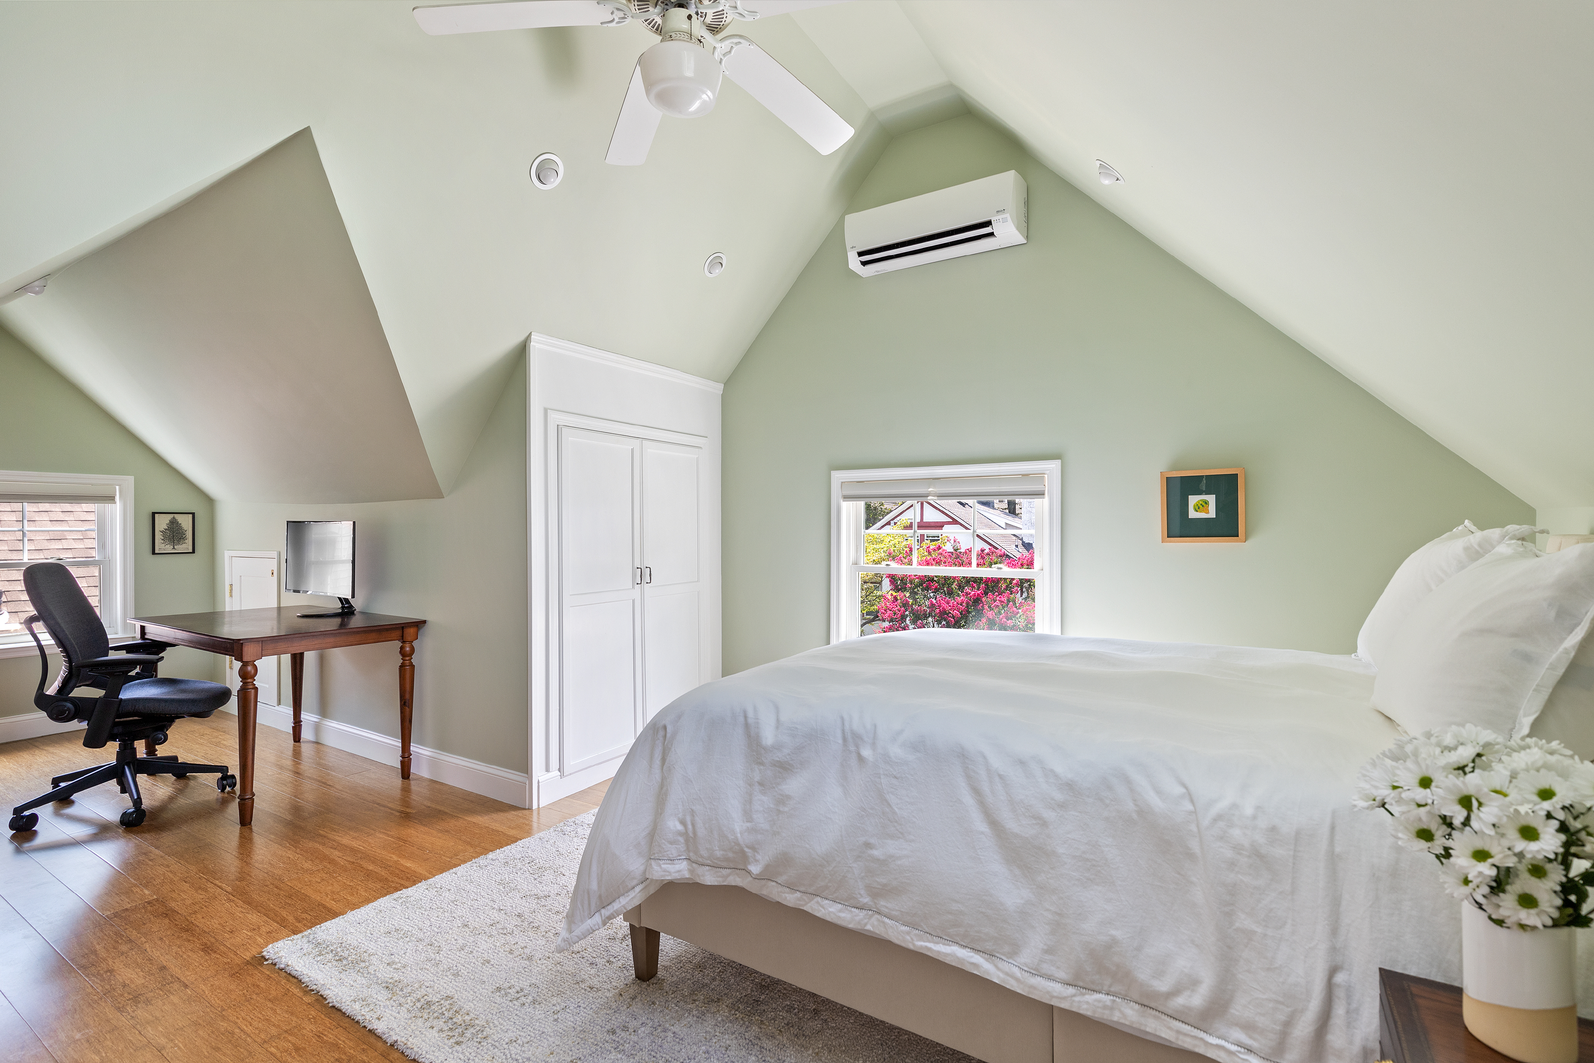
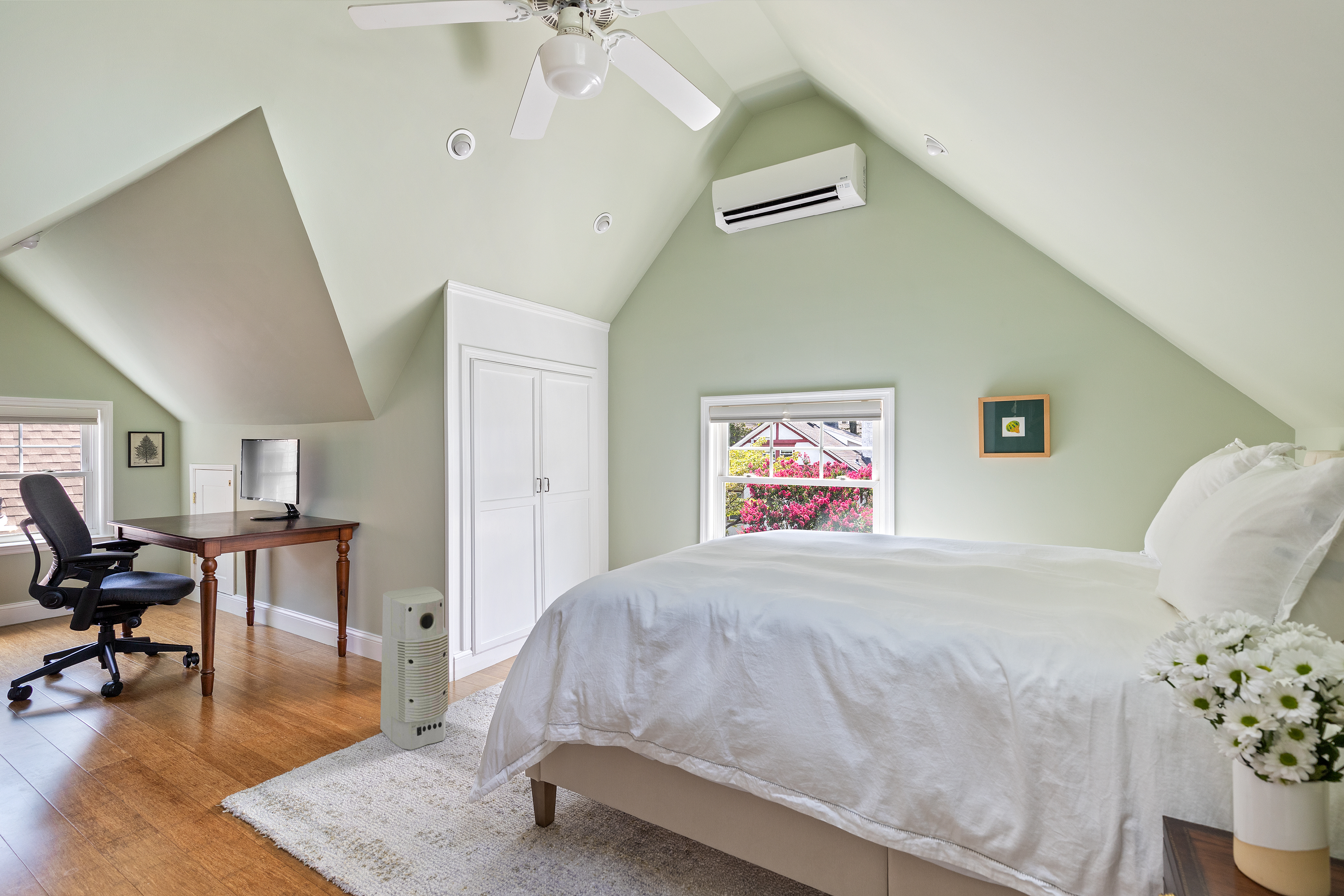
+ air purifier [380,586,448,750]
